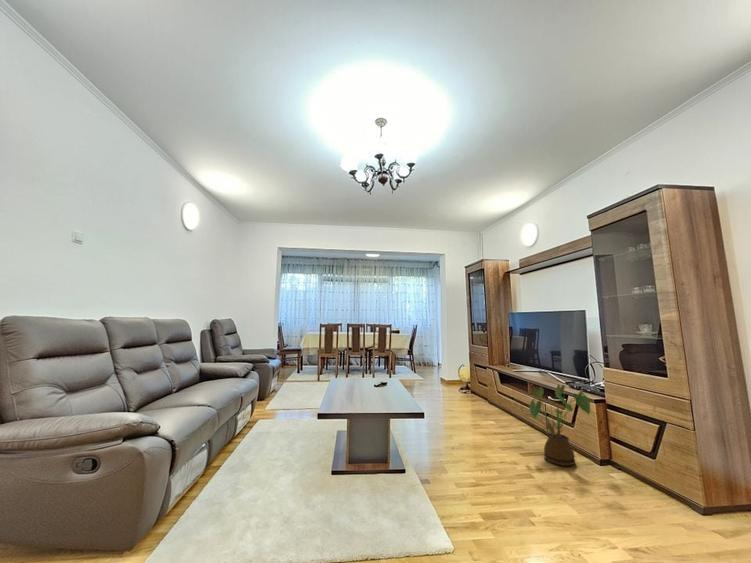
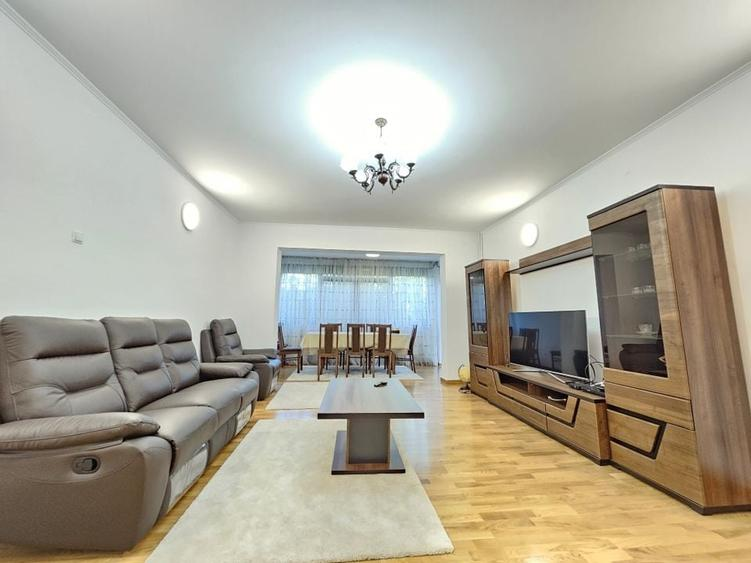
- house plant [523,383,592,467]
